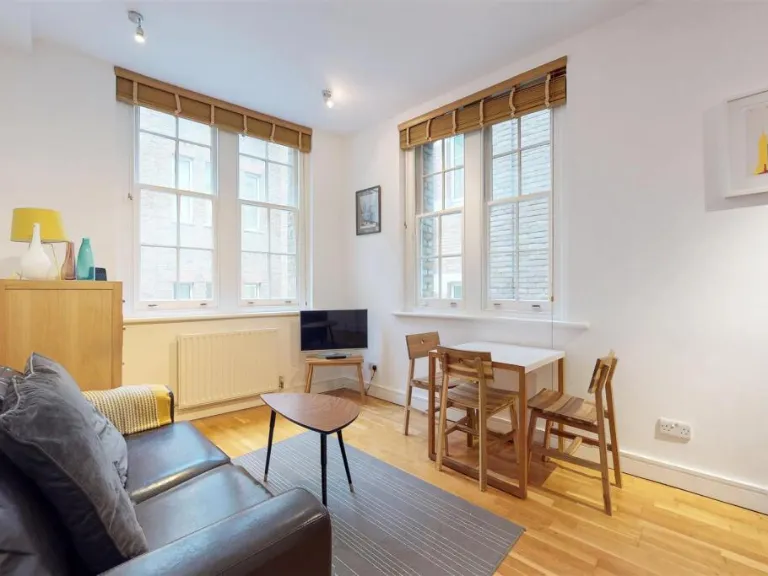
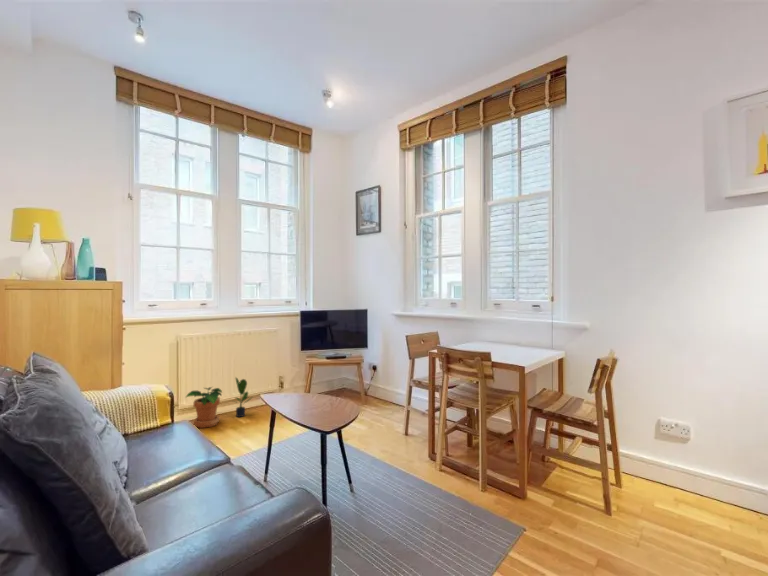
+ potted plant [232,376,254,418]
+ potted plant [184,386,223,429]
